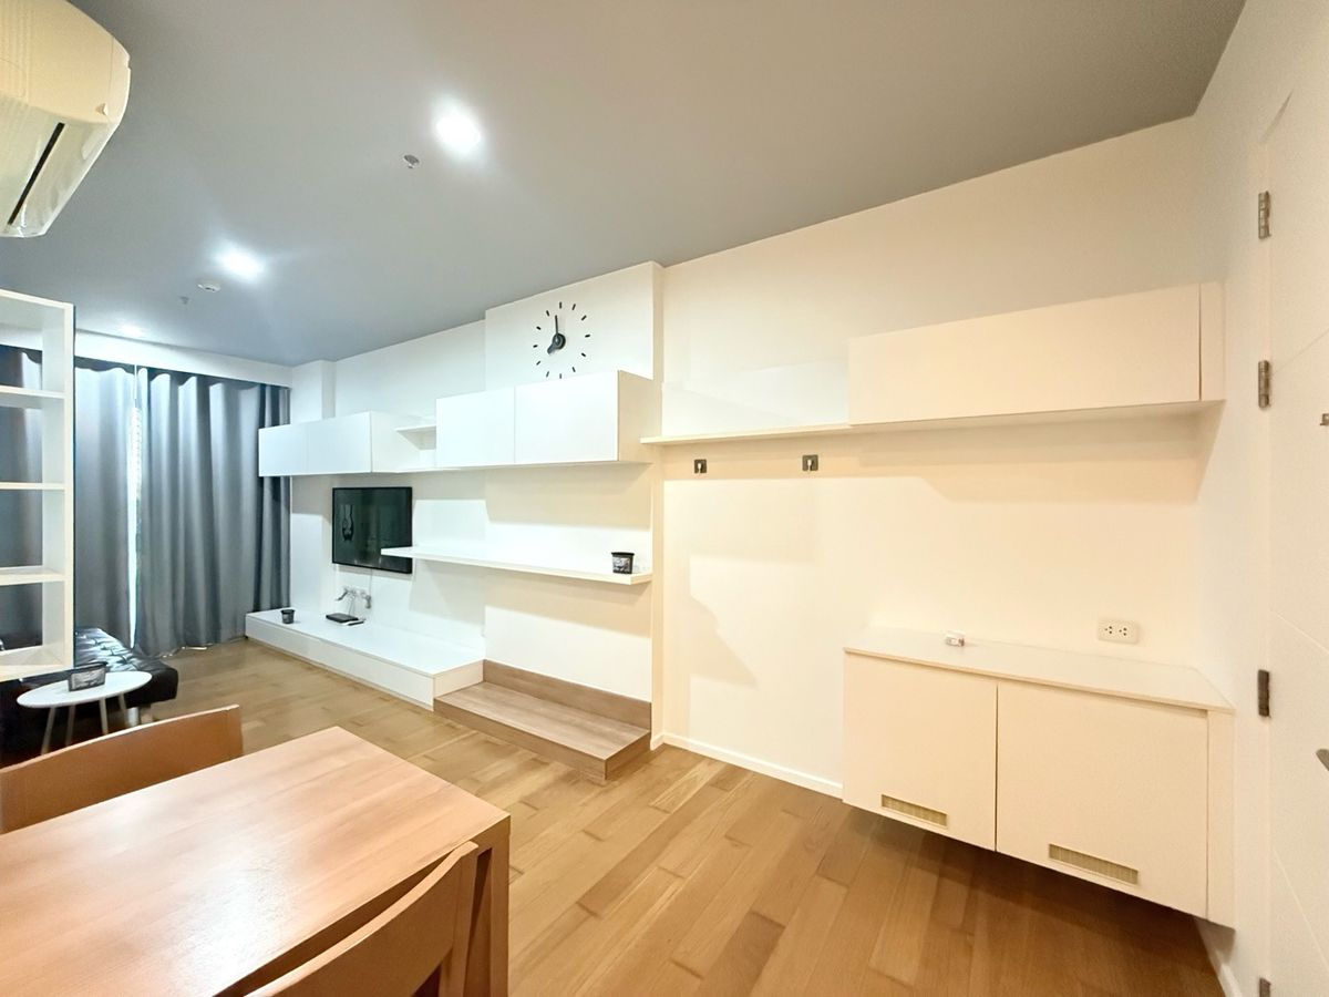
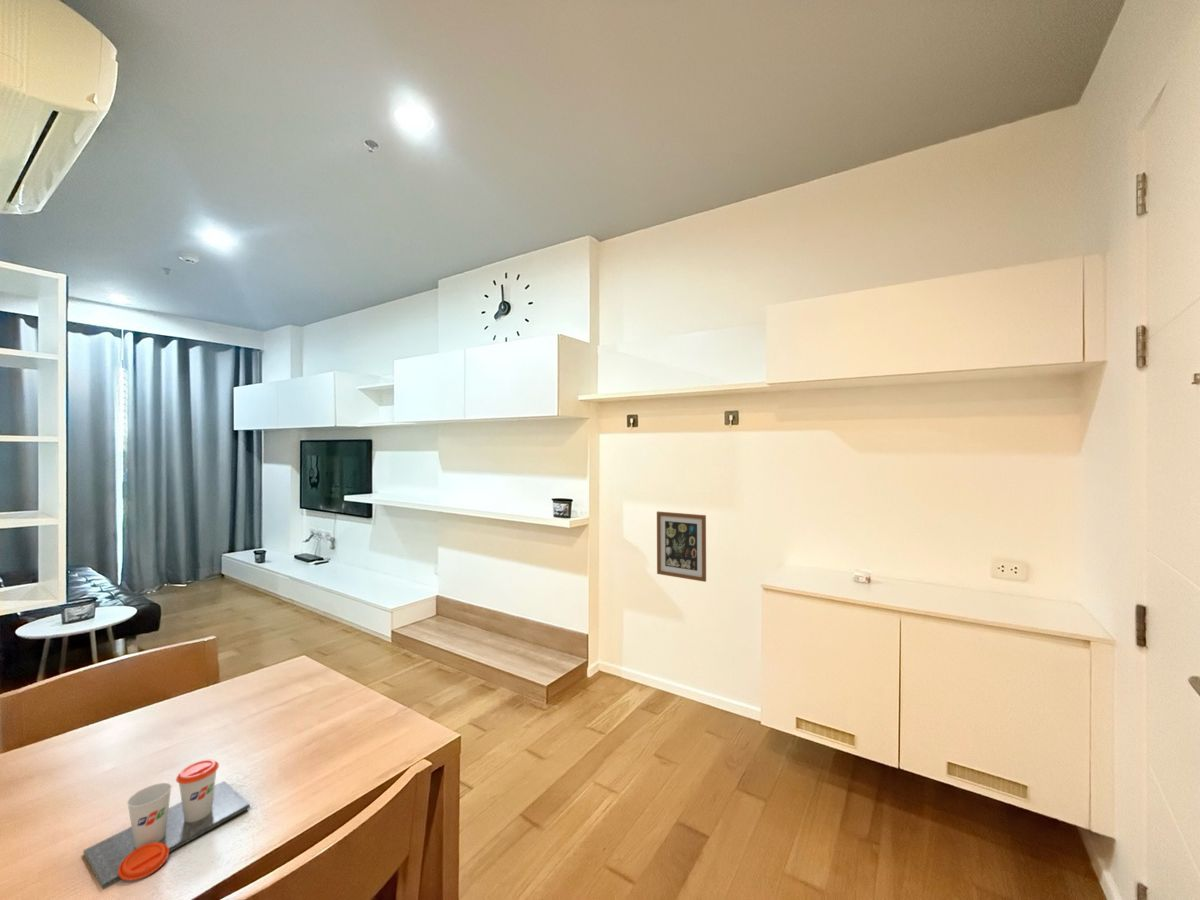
+ wall art [656,511,707,583]
+ cup [83,758,251,890]
